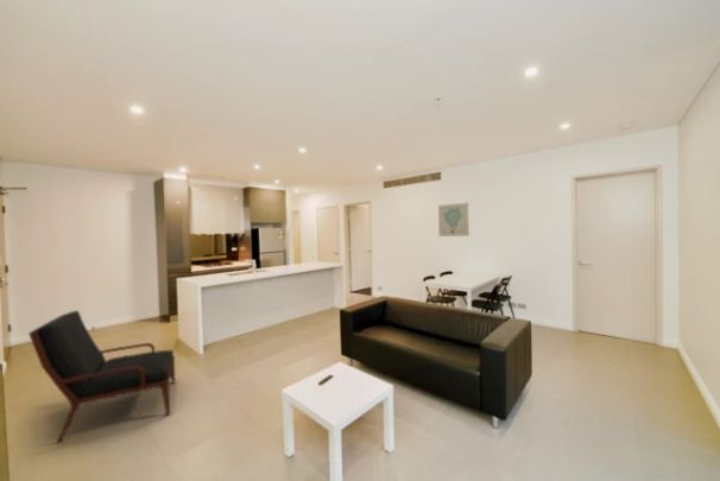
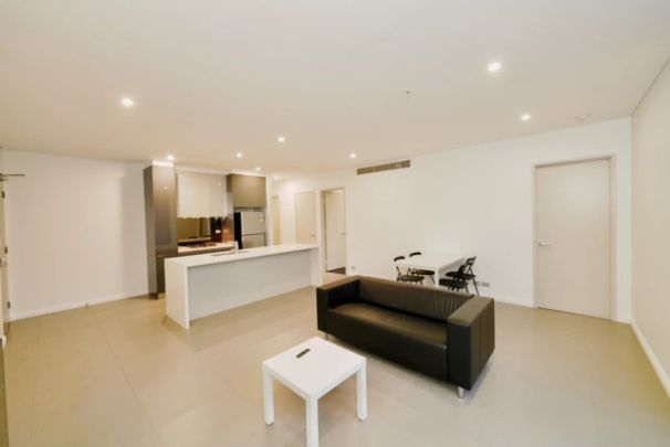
- armchair [27,310,177,444]
- wall art [437,202,470,238]
